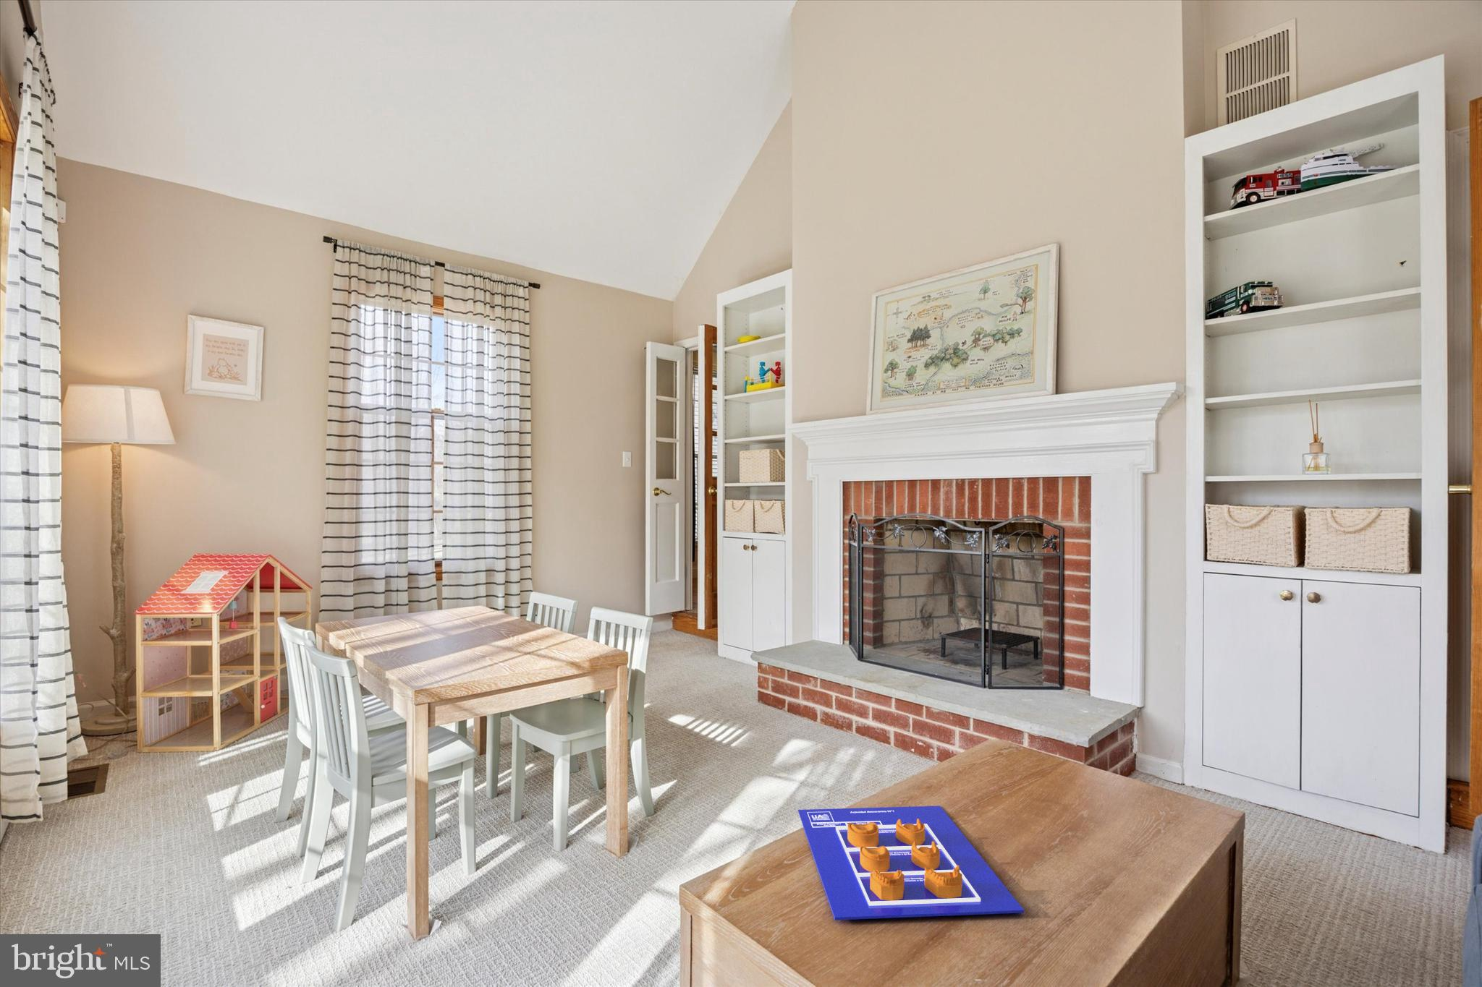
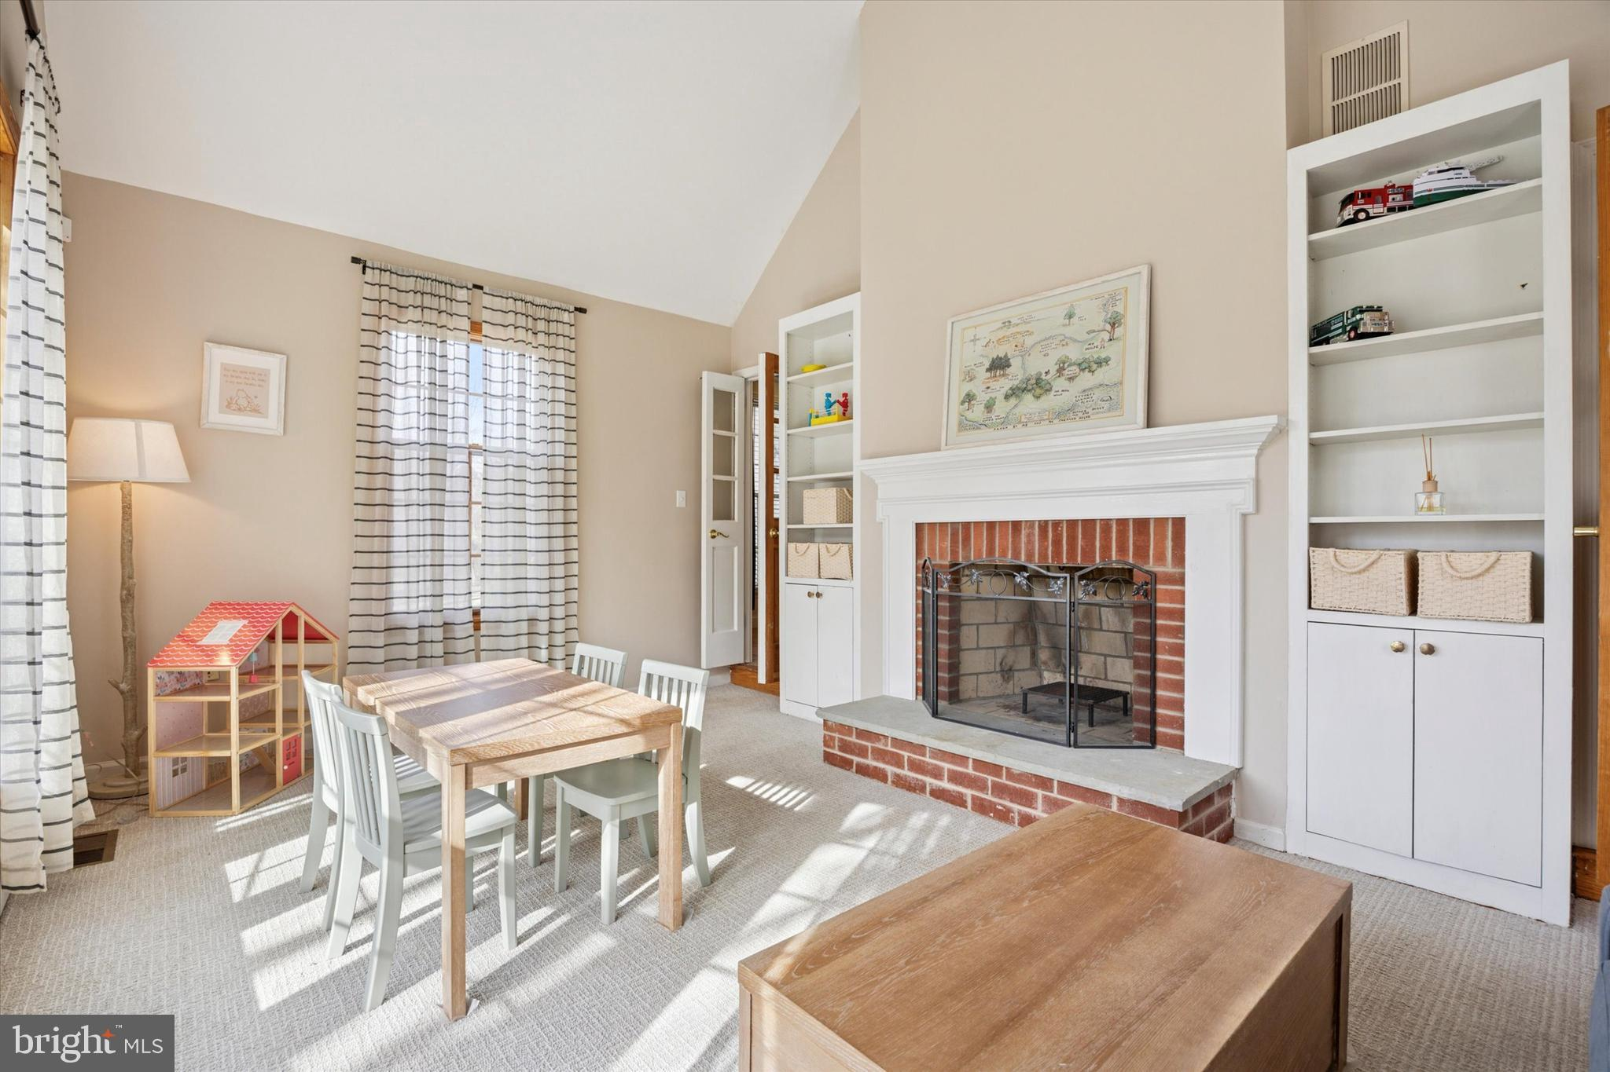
- poster [798,805,1025,921]
